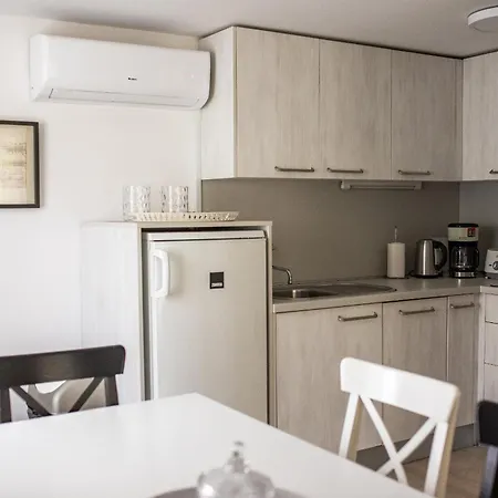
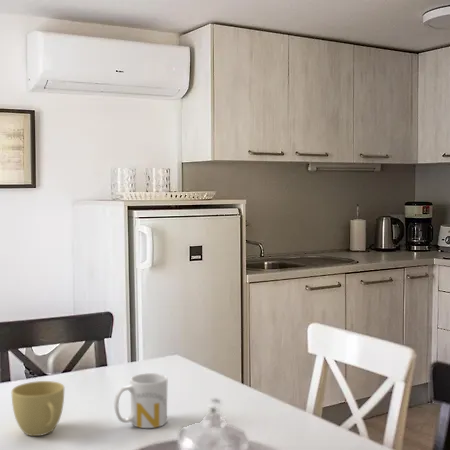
+ cup [10,380,65,437]
+ mug [113,372,168,429]
